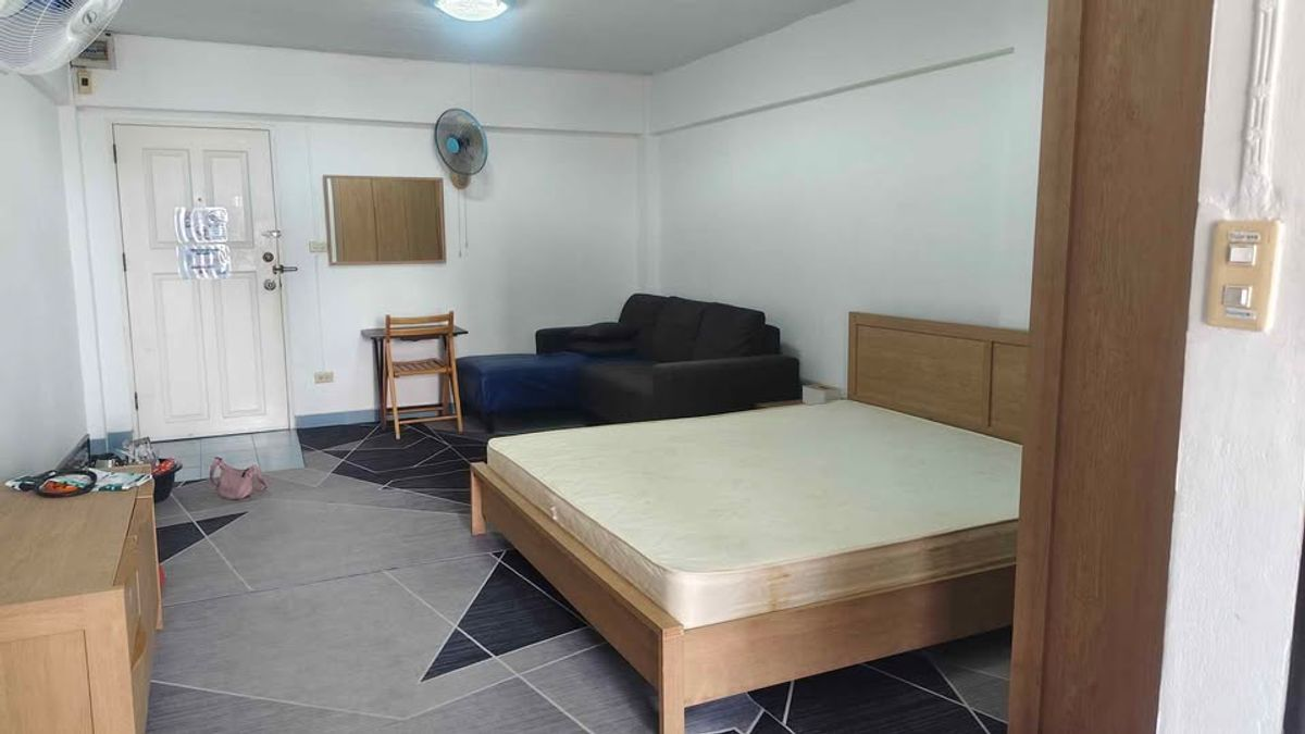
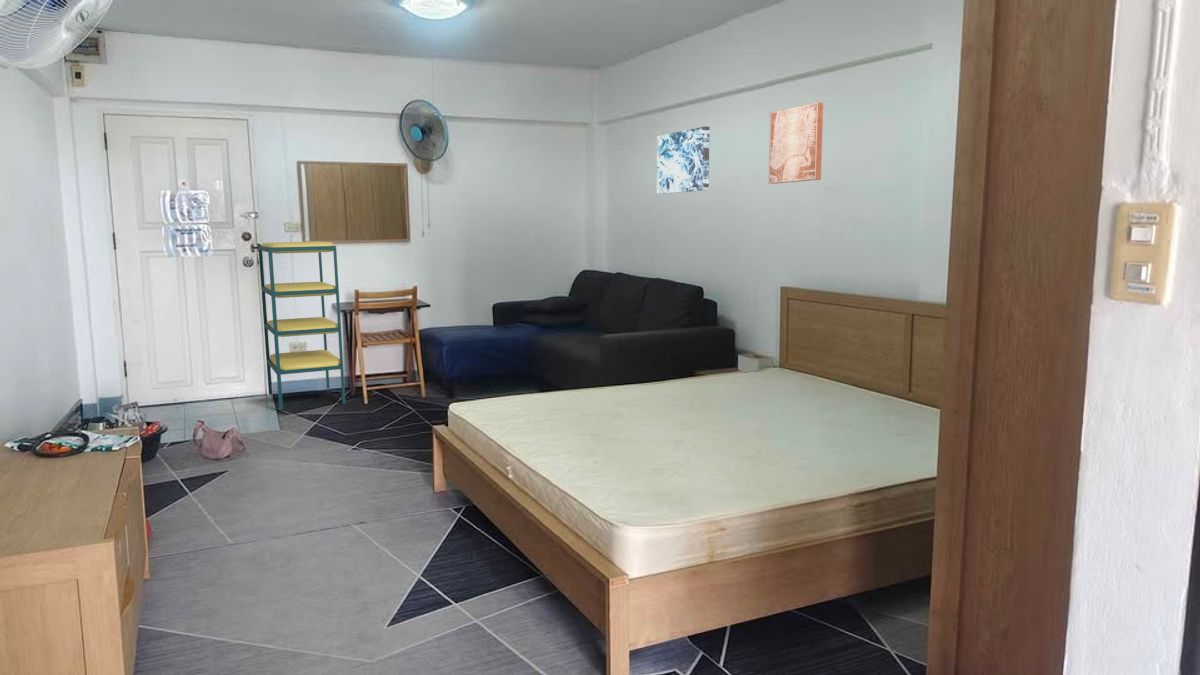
+ wall art [656,125,711,195]
+ shelving unit [257,240,346,411]
+ wall art [768,101,824,185]
